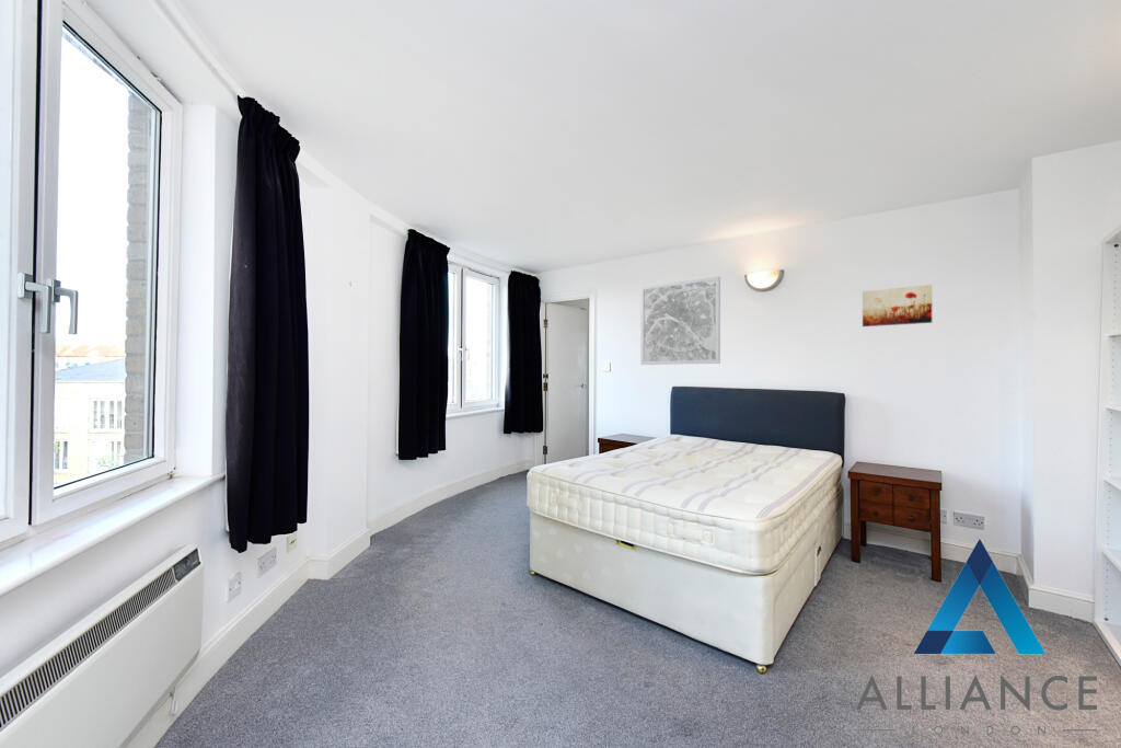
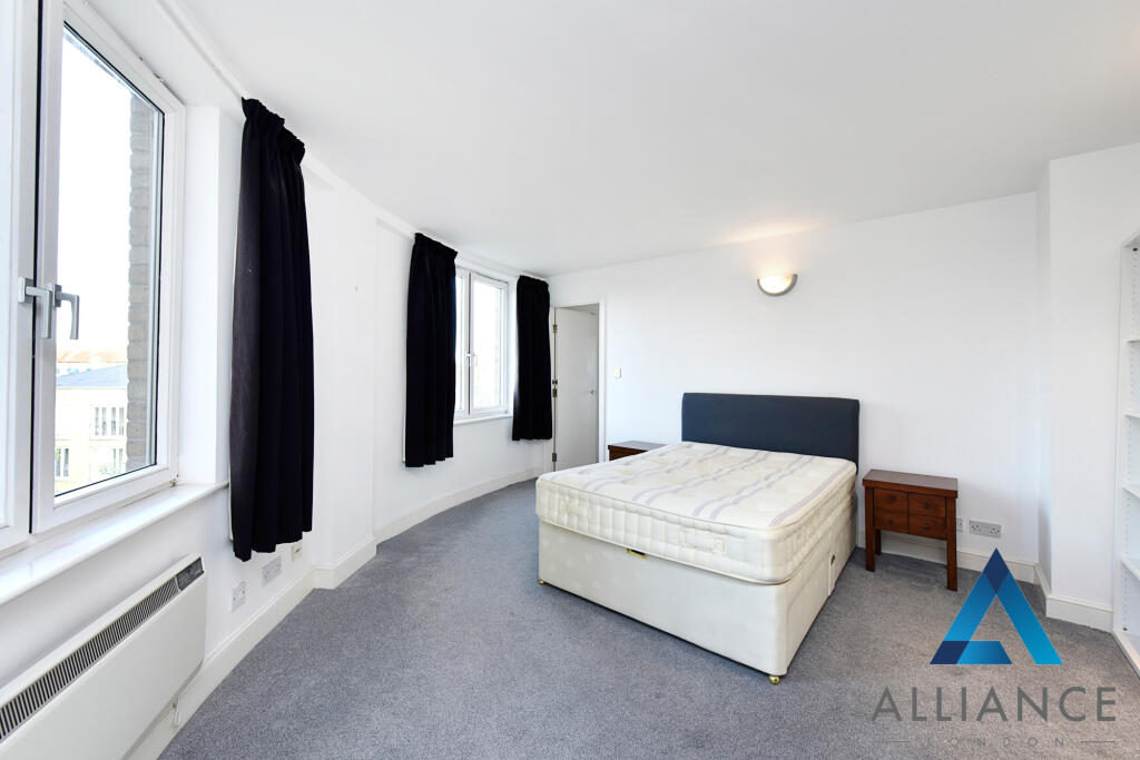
- wall art [639,275,721,366]
- wall art [862,284,933,327]
